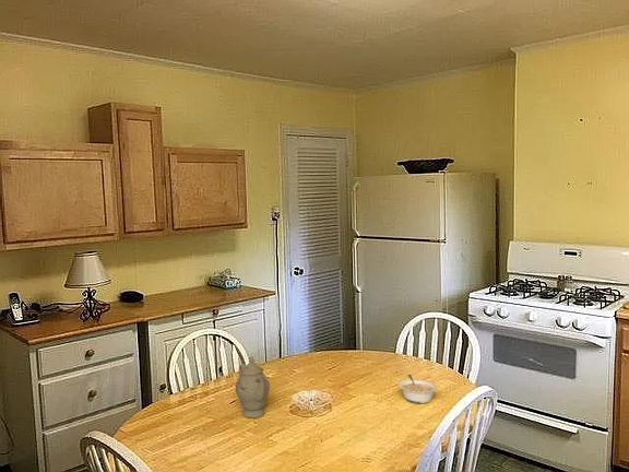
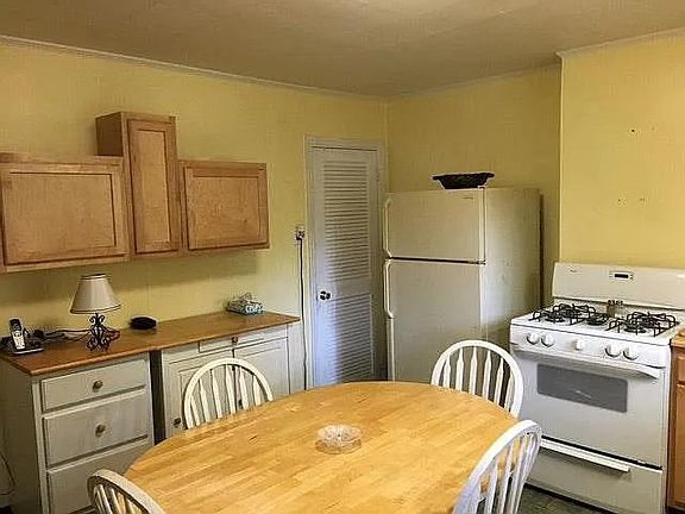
- legume [397,374,438,404]
- chinaware [235,355,271,420]
